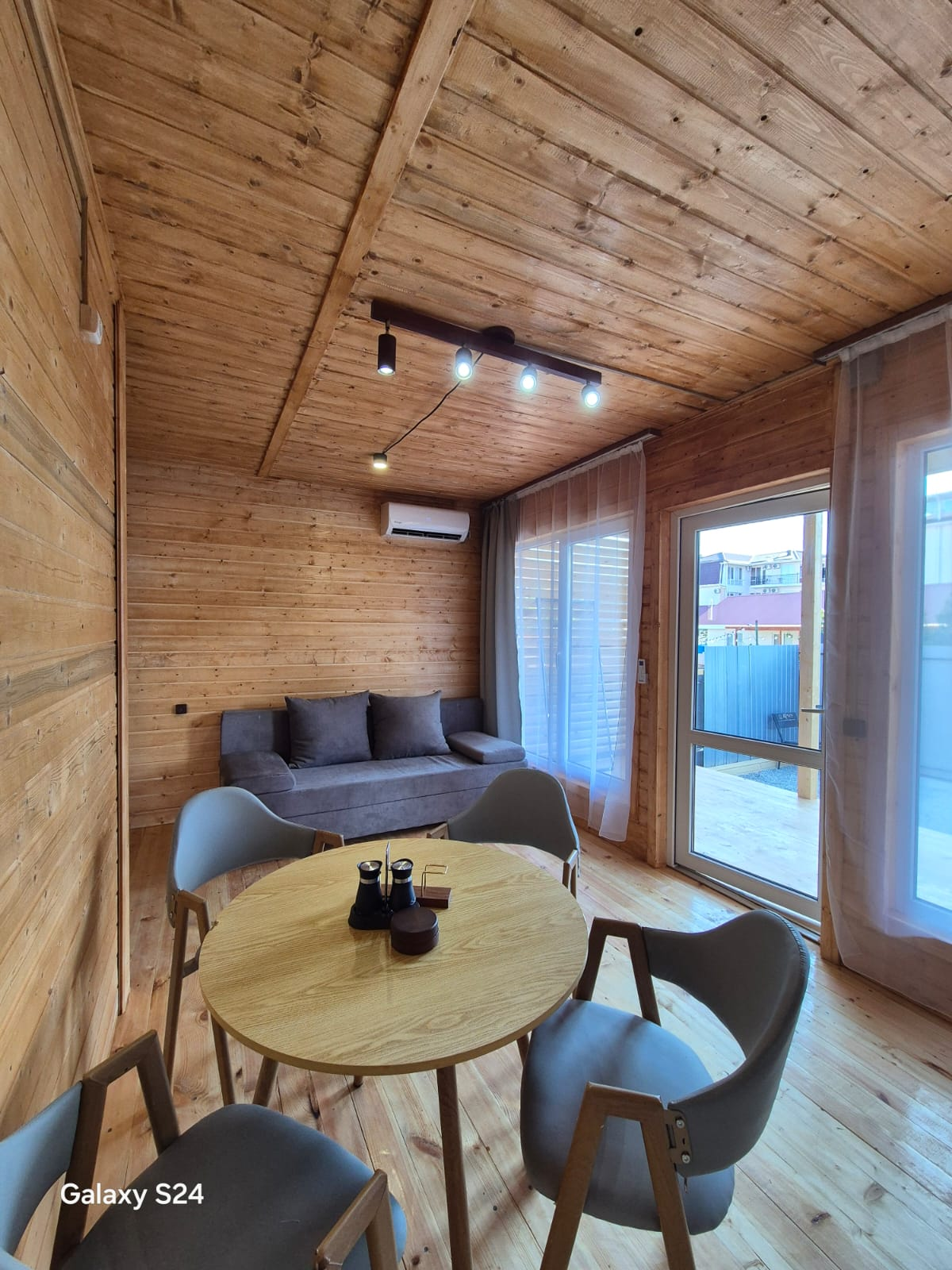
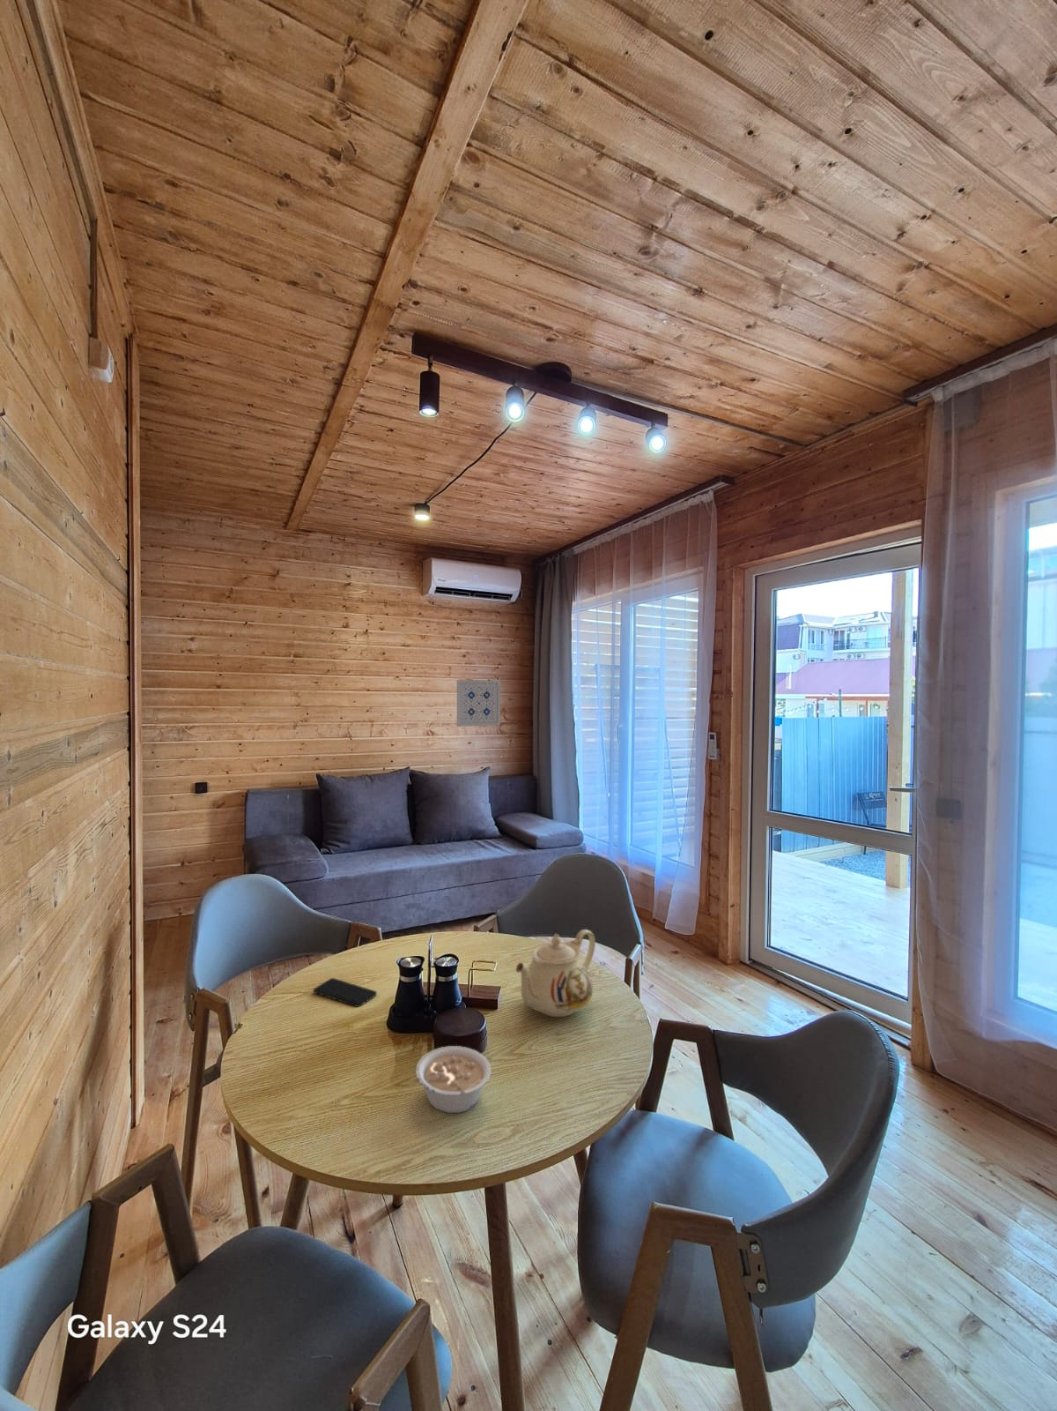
+ teapot [515,929,596,1018]
+ legume [415,1045,492,1114]
+ smartphone [313,977,378,1008]
+ wall art [456,679,501,728]
